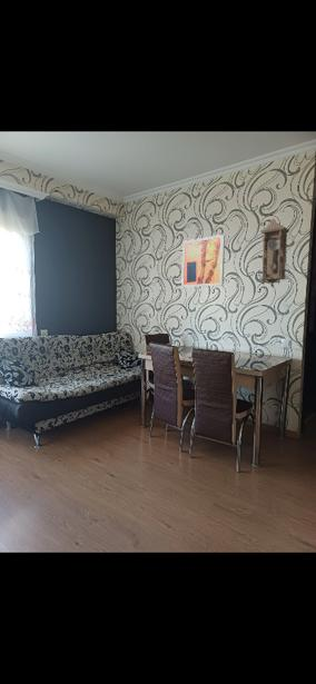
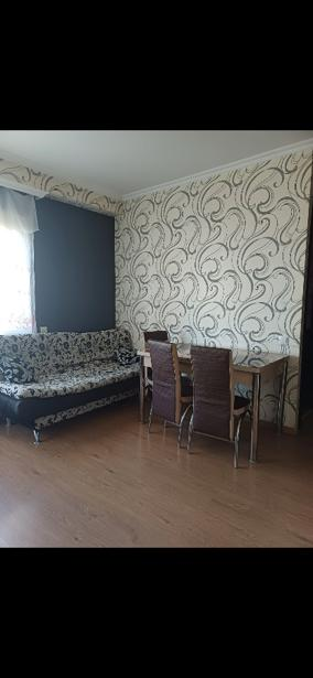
- wall art [180,234,226,289]
- pendulum clock [258,217,290,288]
